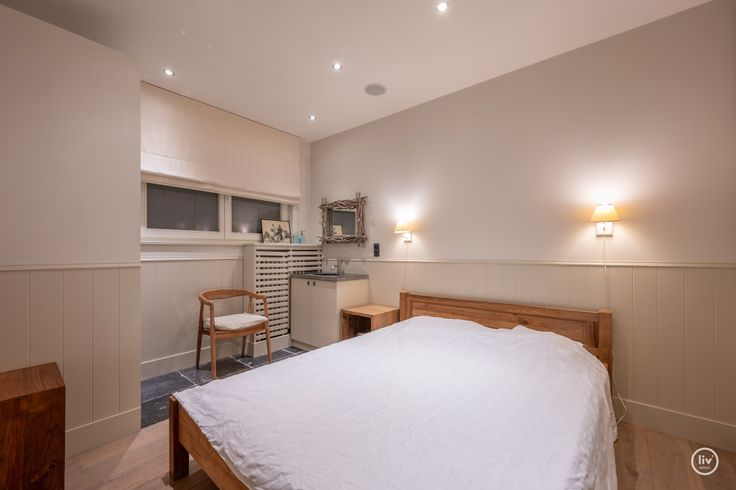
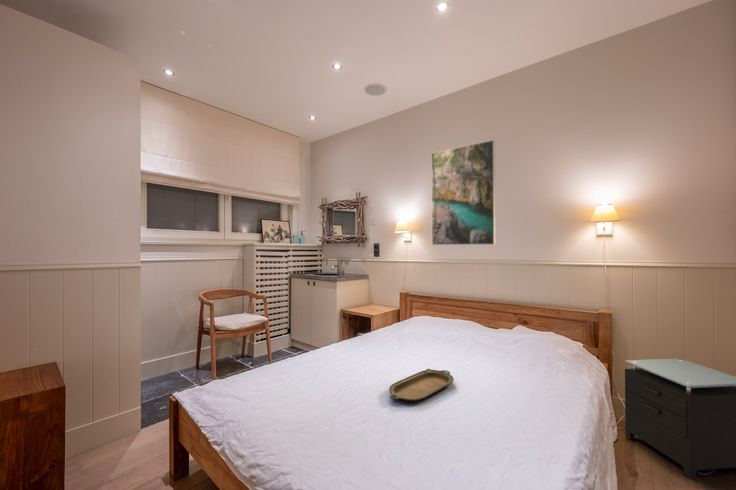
+ nightstand [624,358,736,481]
+ serving tray [388,368,454,403]
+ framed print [430,139,497,246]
